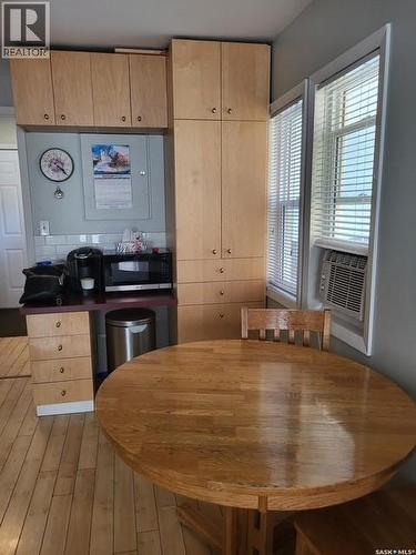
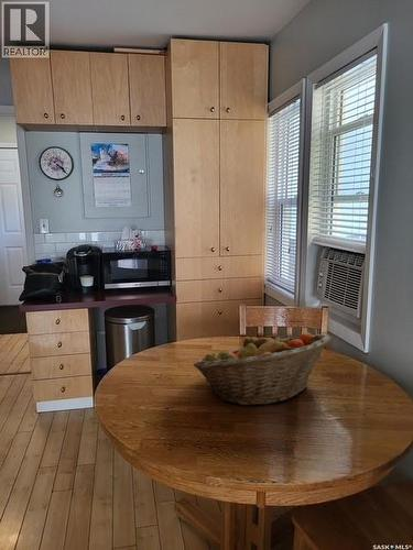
+ fruit basket [192,331,332,406]
